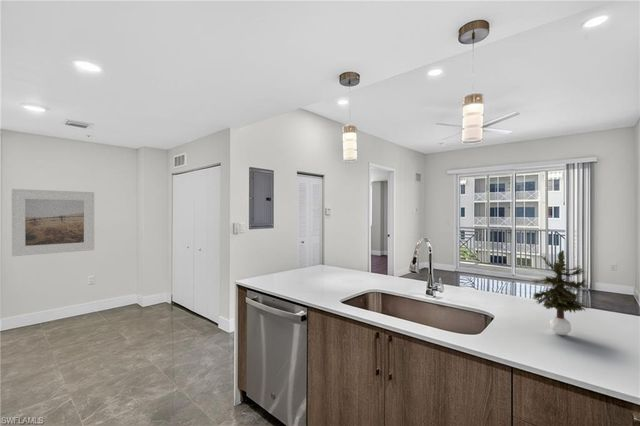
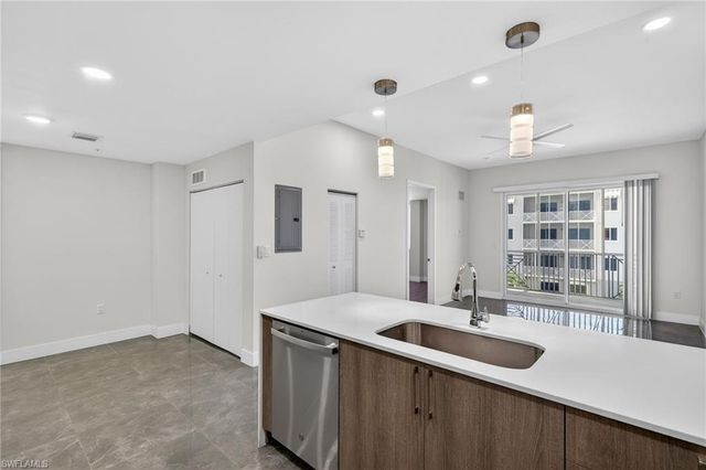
- potted plant [529,249,592,336]
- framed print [11,188,95,257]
